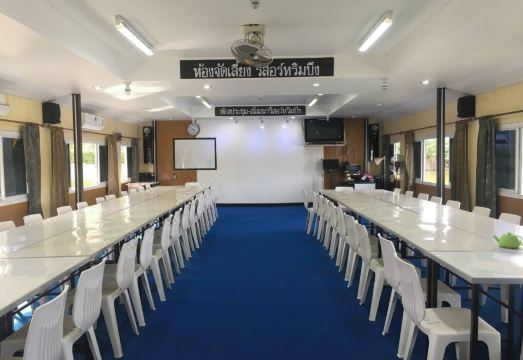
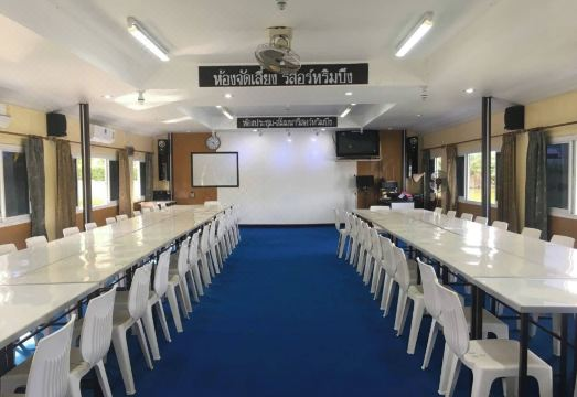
- teapot [492,231,523,249]
